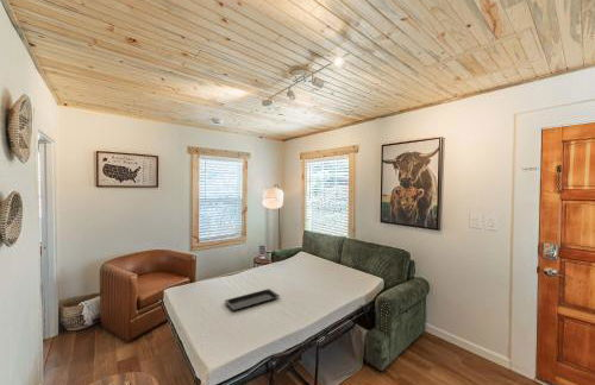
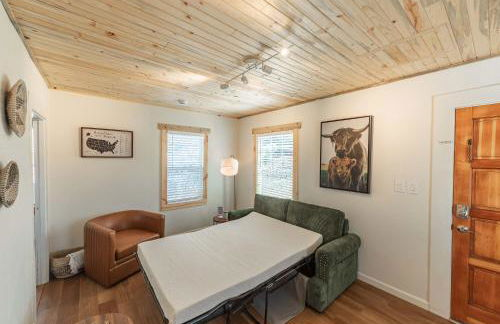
- serving tray [224,288,281,311]
